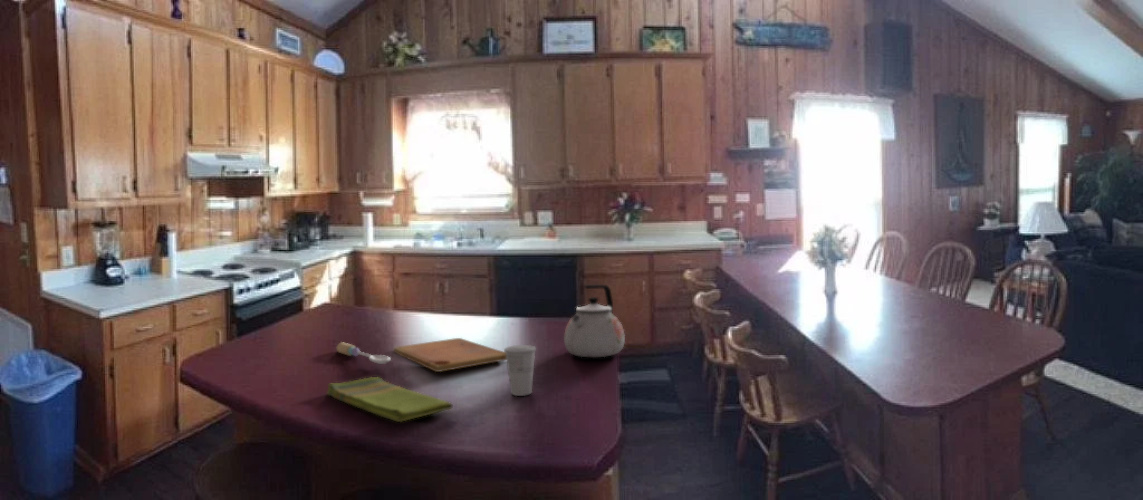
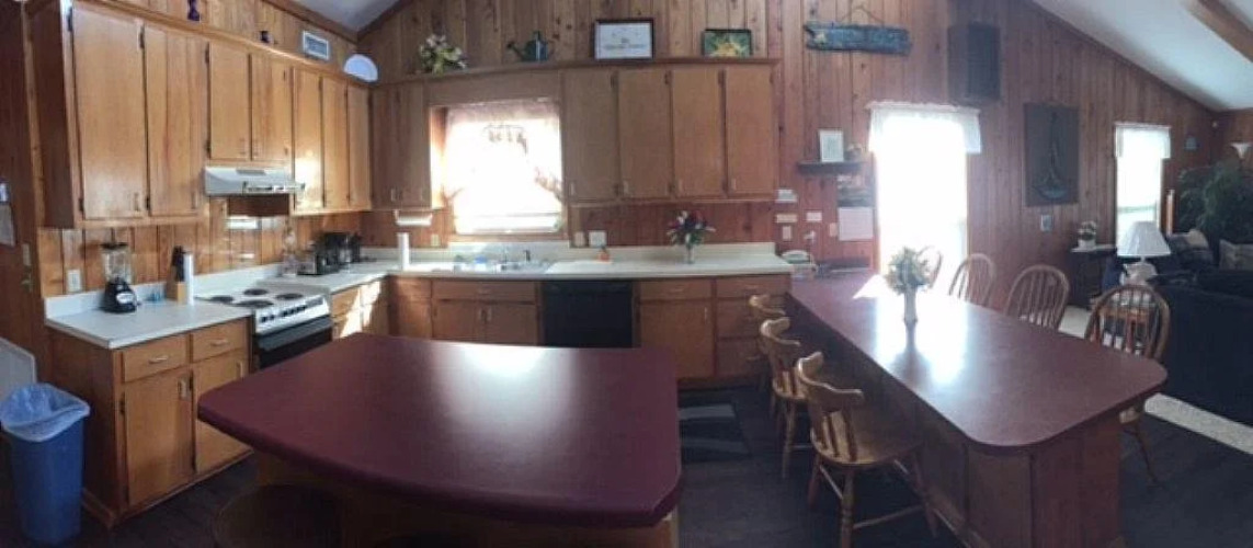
- cutting board [393,337,507,373]
- spoon [336,341,392,365]
- cup [503,344,537,397]
- kettle [563,284,626,358]
- dish towel [326,376,454,423]
